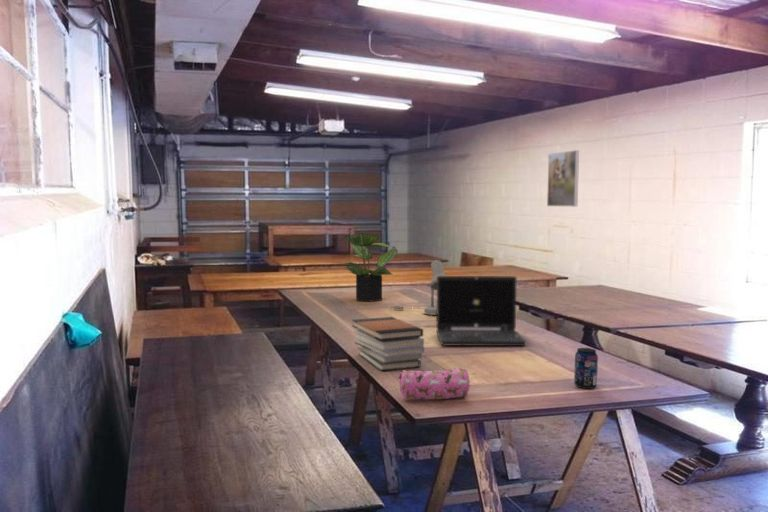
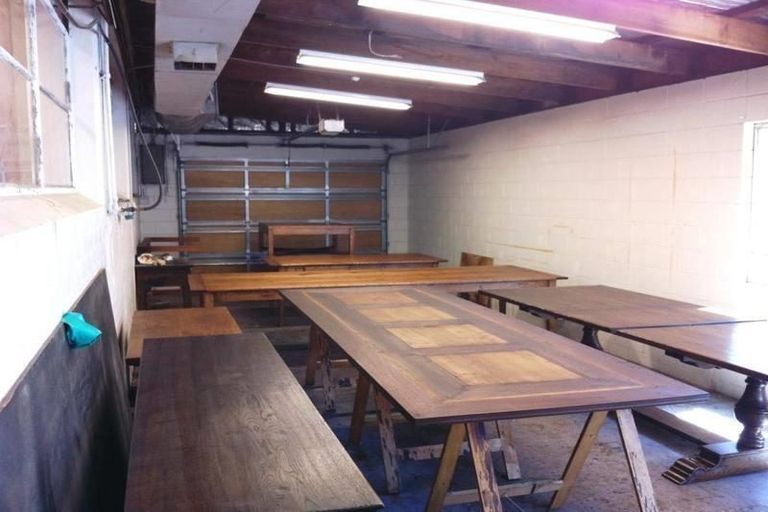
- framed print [546,149,580,208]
- beverage can [573,347,599,390]
- desk lamp [391,259,448,316]
- laptop [435,275,527,347]
- book stack [351,316,425,372]
- potted plant [342,232,399,303]
- pencil case [397,367,471,401]
